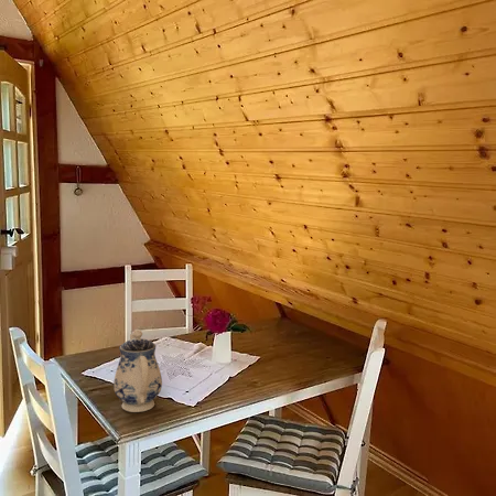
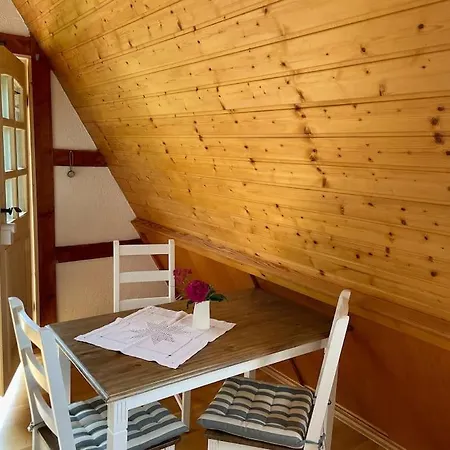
- teapot [112,328,163,413]
